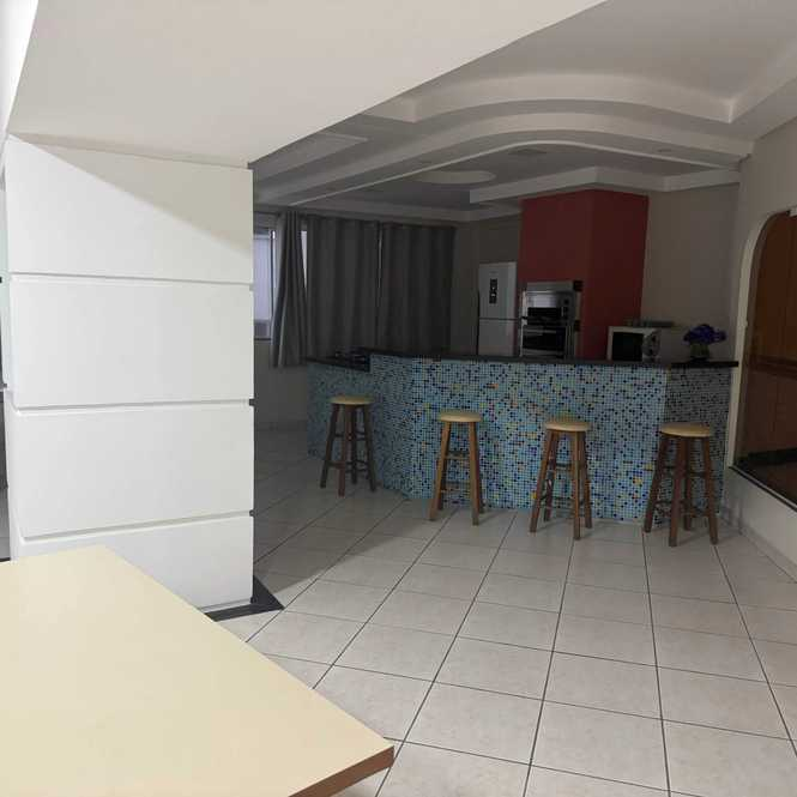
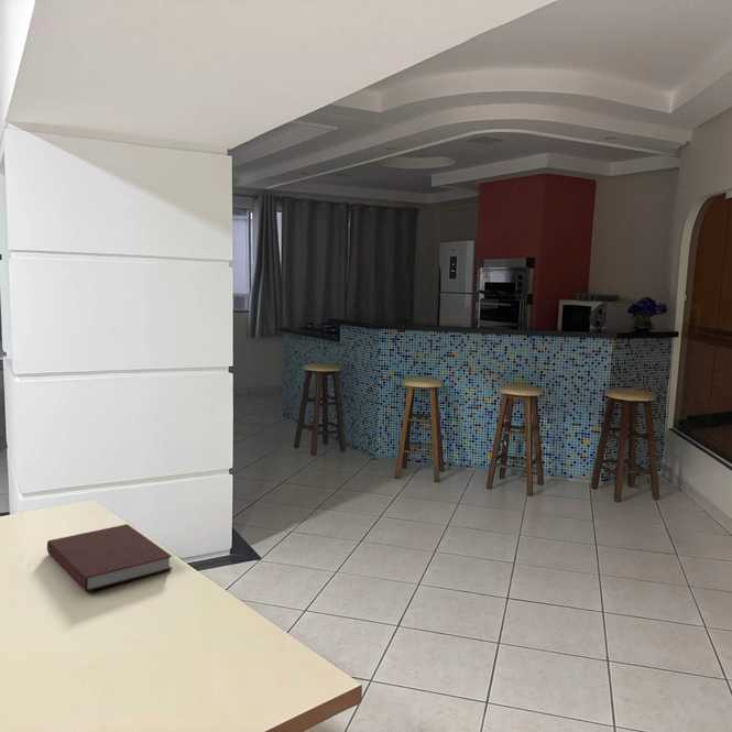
+ notebook [46,523,173,593]
